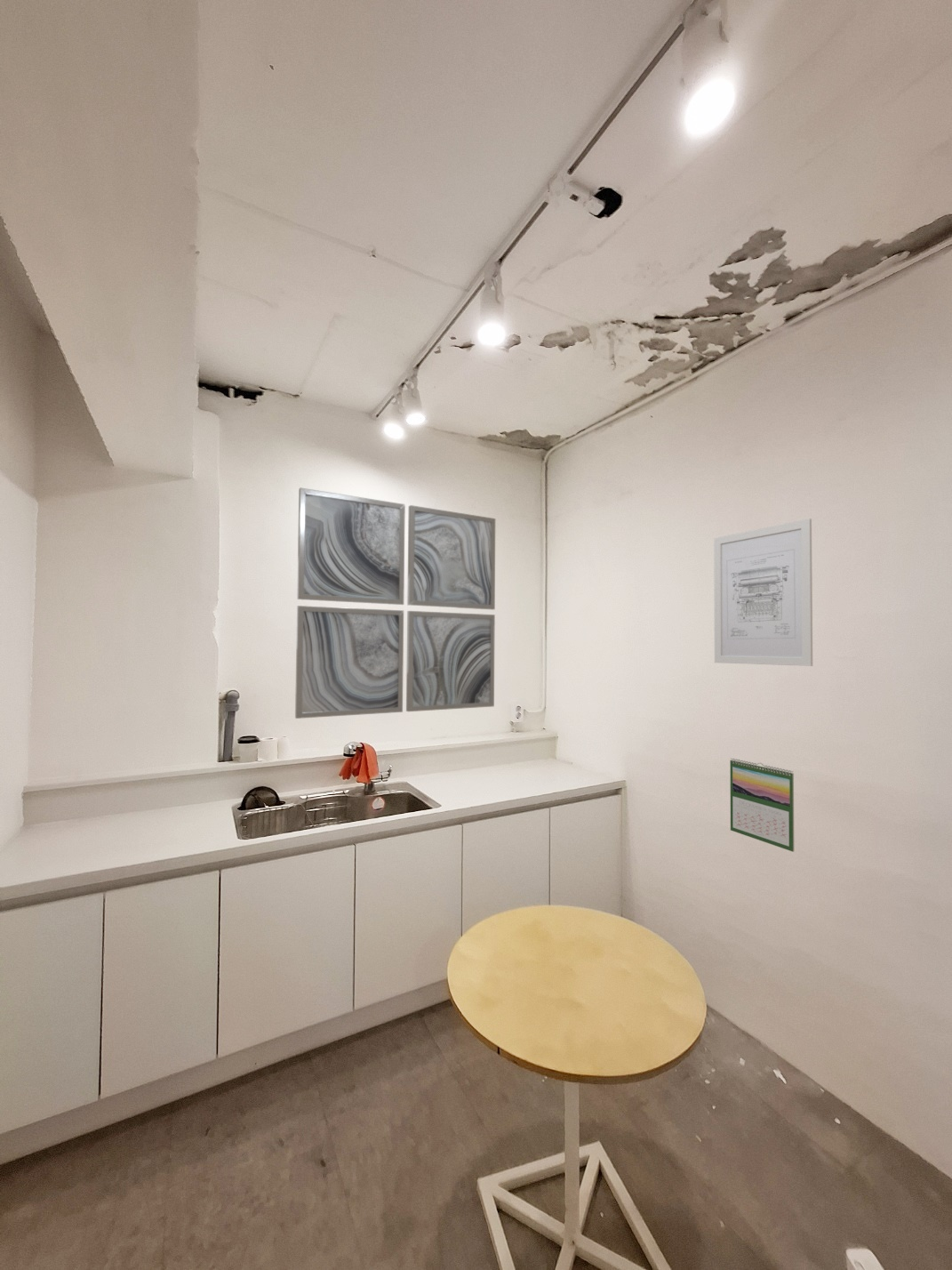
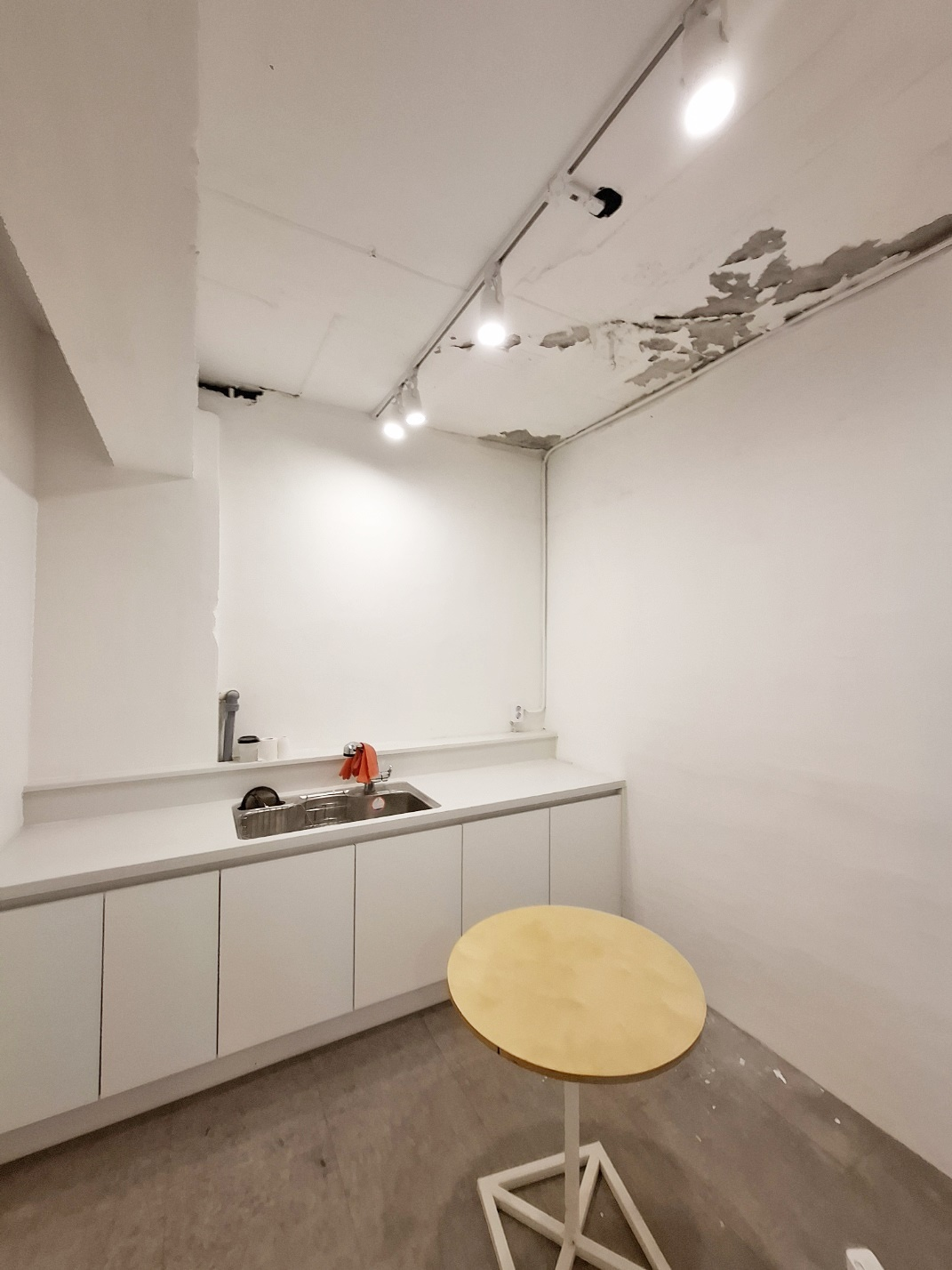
- calendar [729,758,795,853]
- wall art [713,518,813,667]
- wall art [294,486,496,719]
